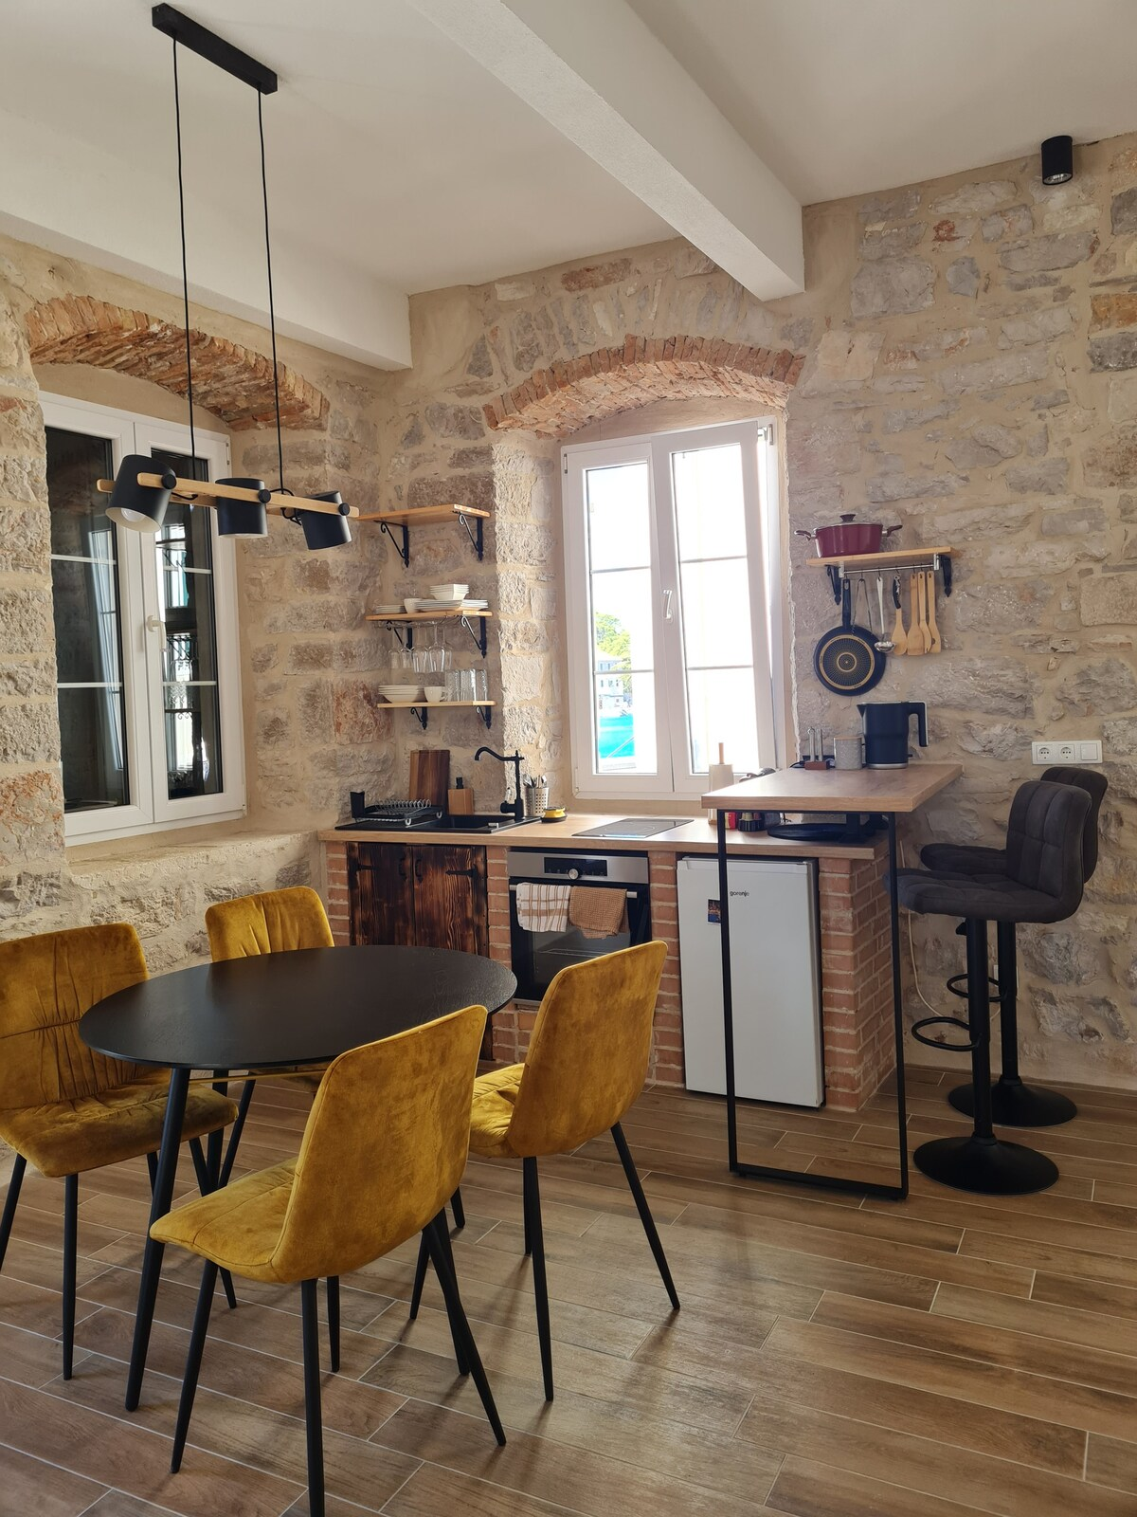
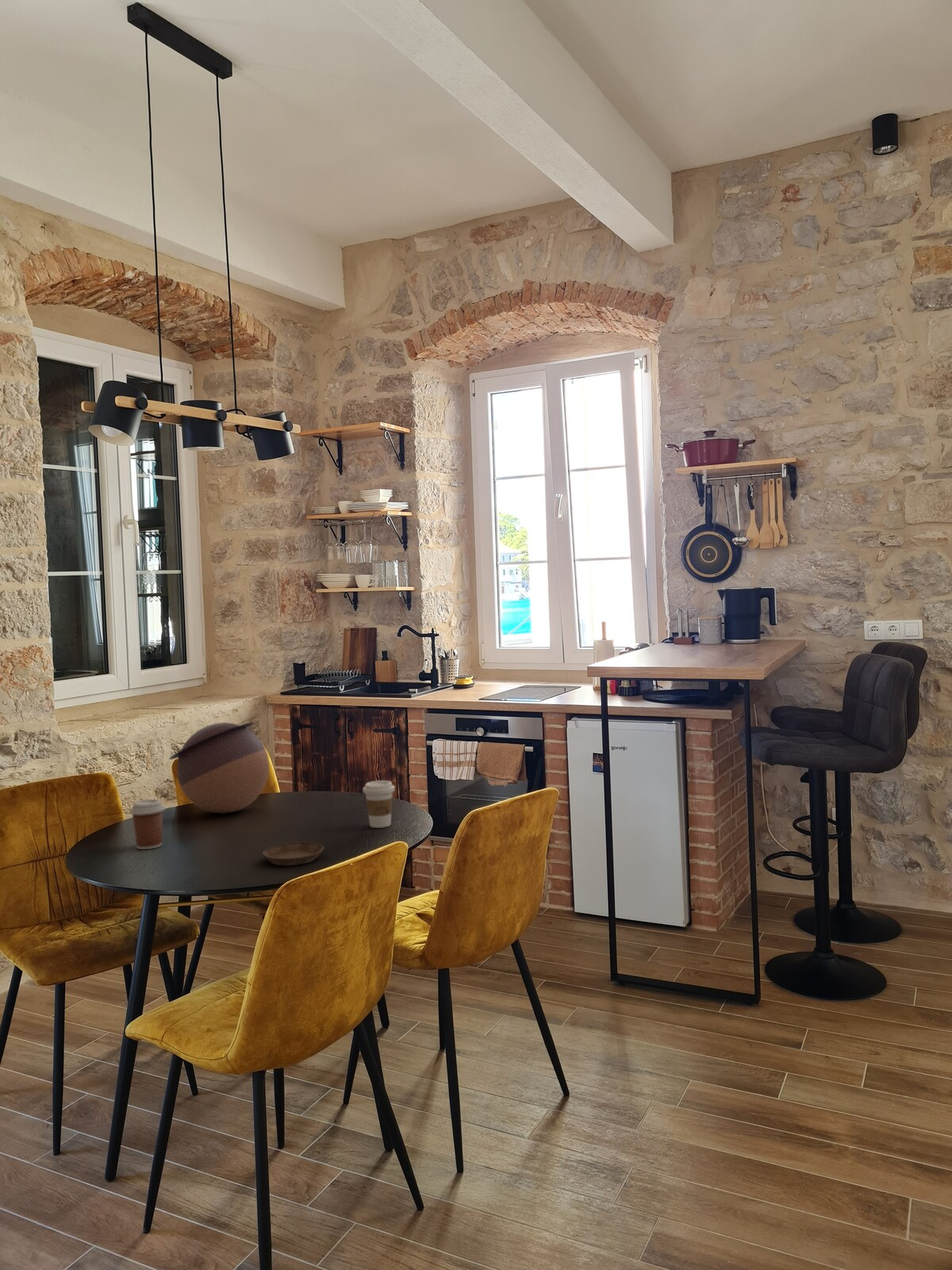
+ coffee cup [129,799,166,850]
+ coffee cup [363,779,395,829]
+ saucer [262,841,324,866]
+ decorative bowl [168,722,270,814]
